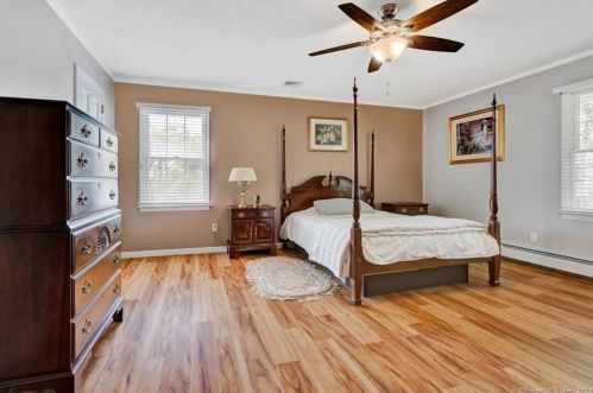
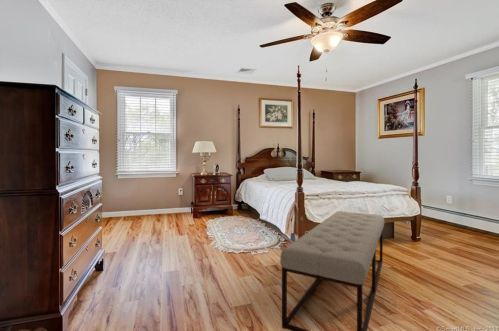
+ bench [279,210,385,331]
